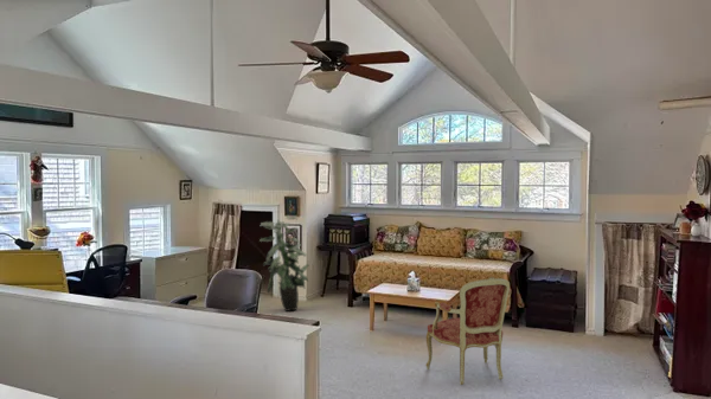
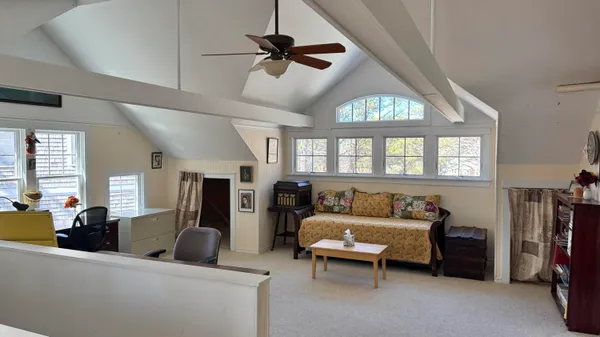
- armchair [424,276,511,386]
- indoor plant [258,215,310,313]
